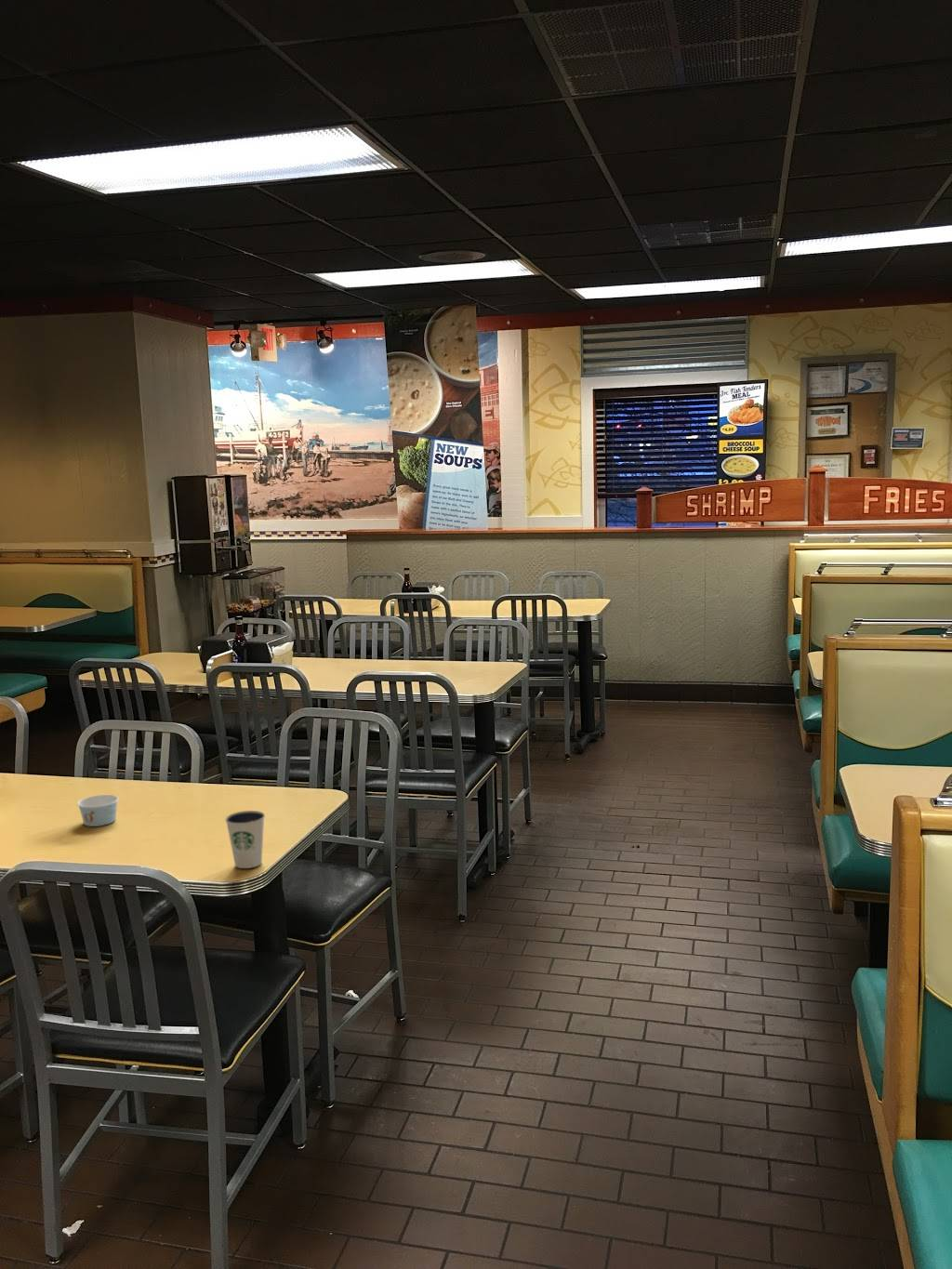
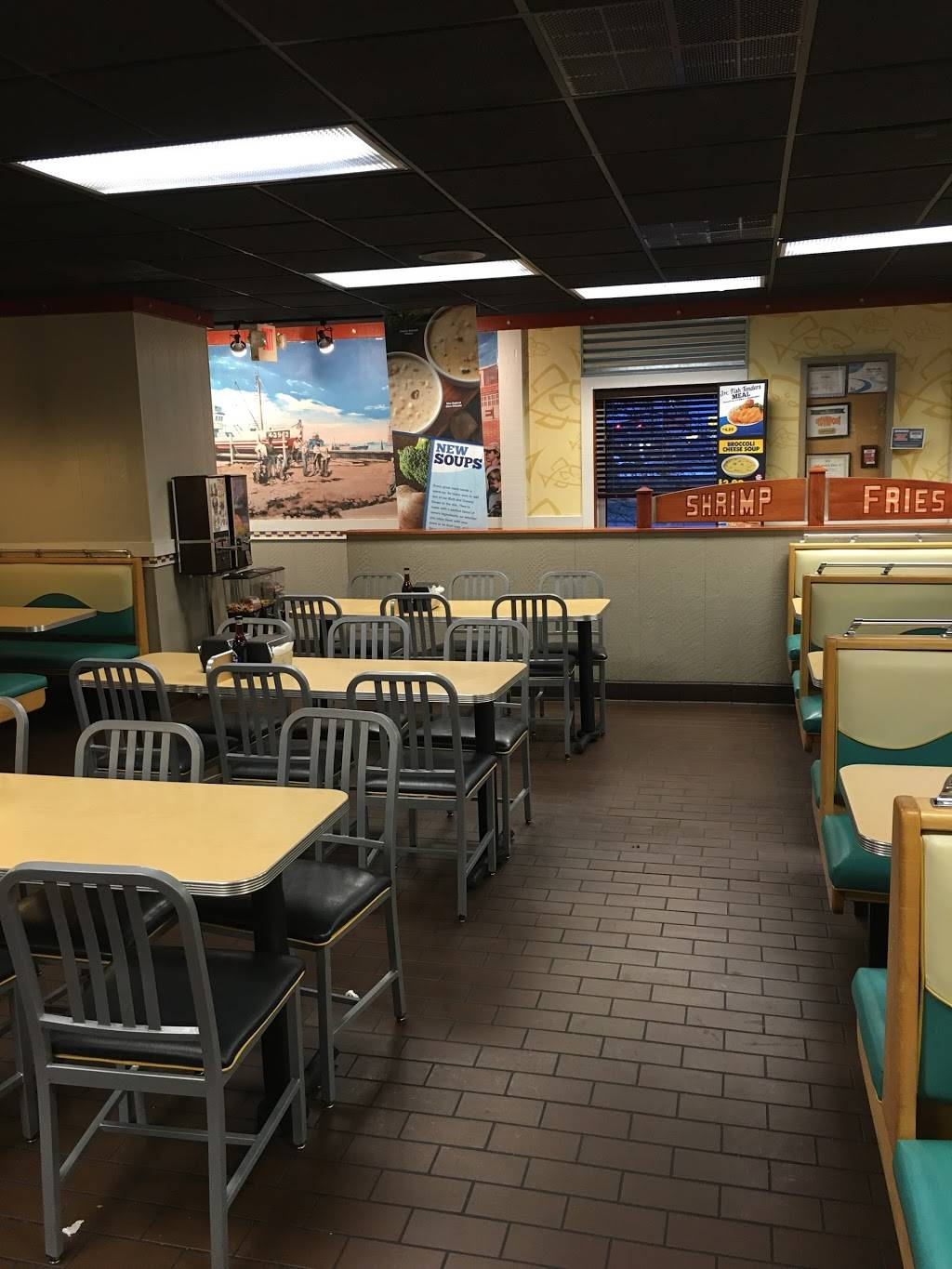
- dixie cup [224,810,266,869]
- paper cup [76,794,119,827]
